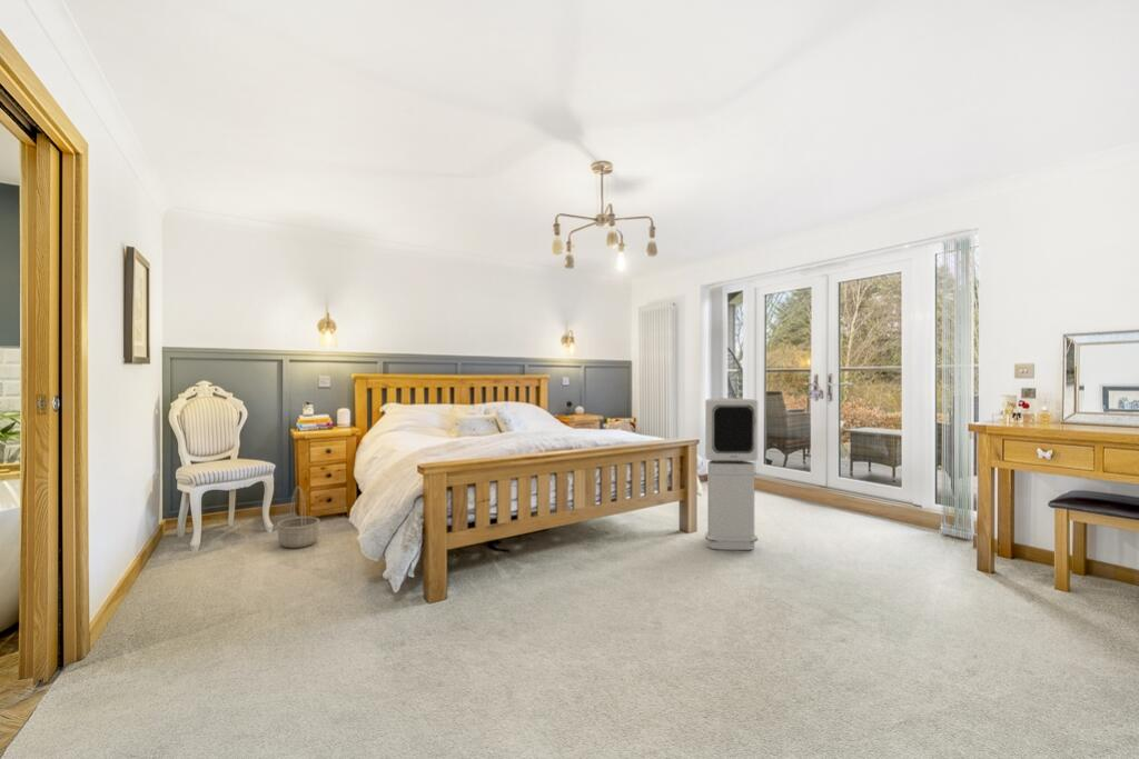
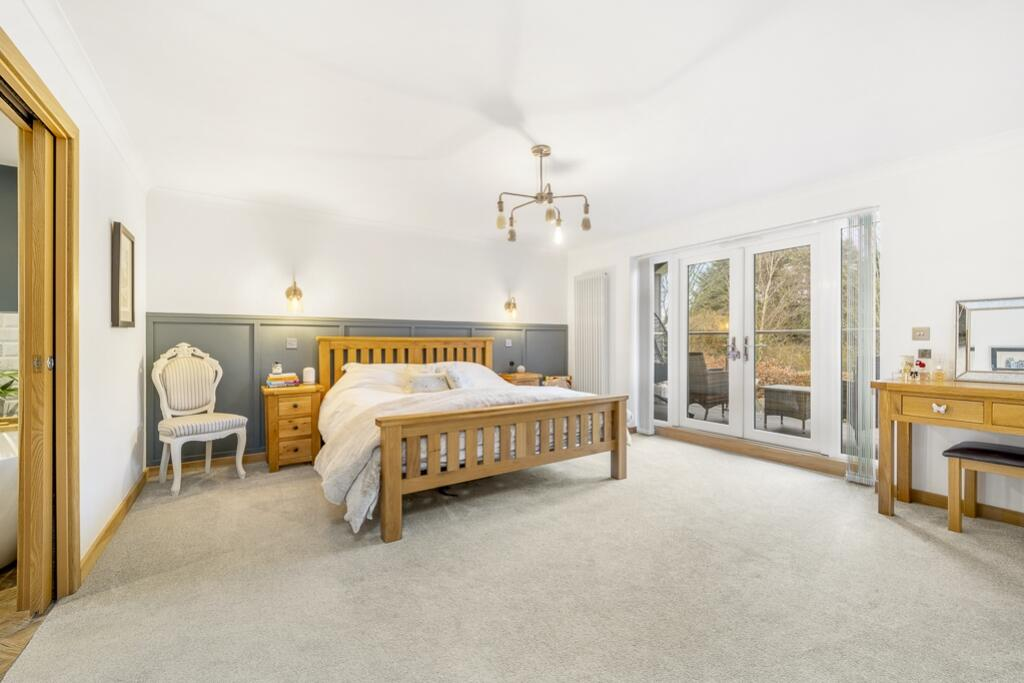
- air purifier [704,397,759,551]
- basket [276,486,321,549]
